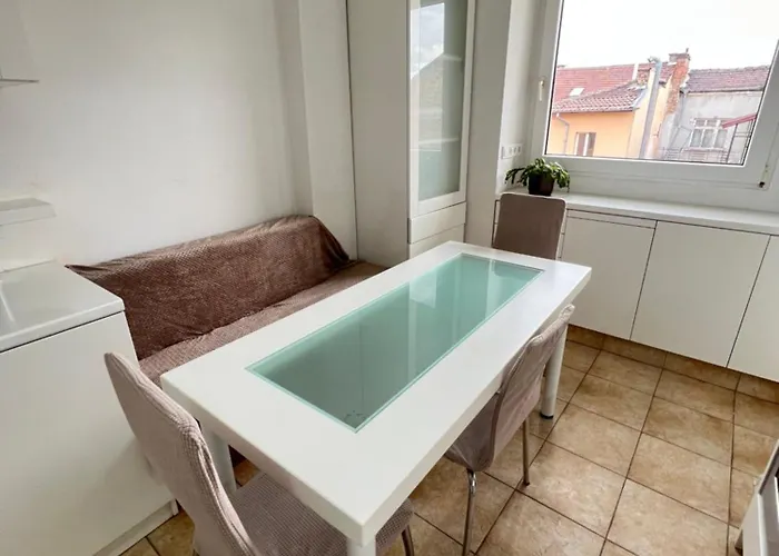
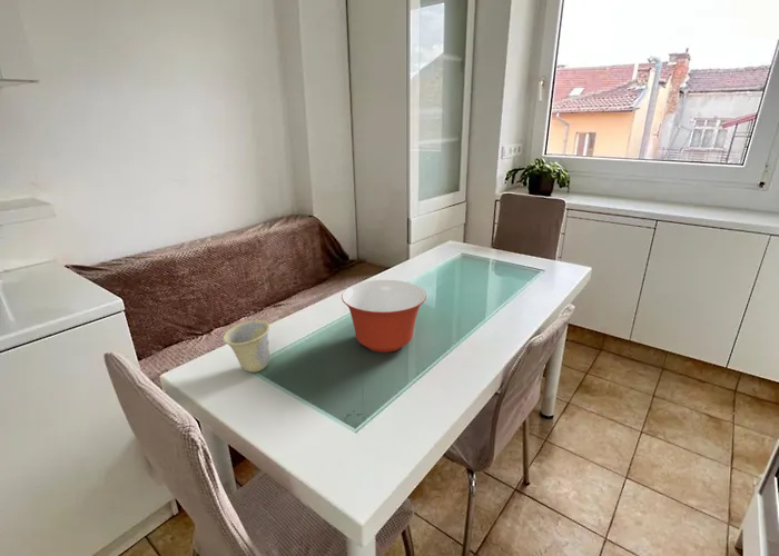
+ mixing bowl [341,279,427,354]
+ cup [221,319,270,374]
